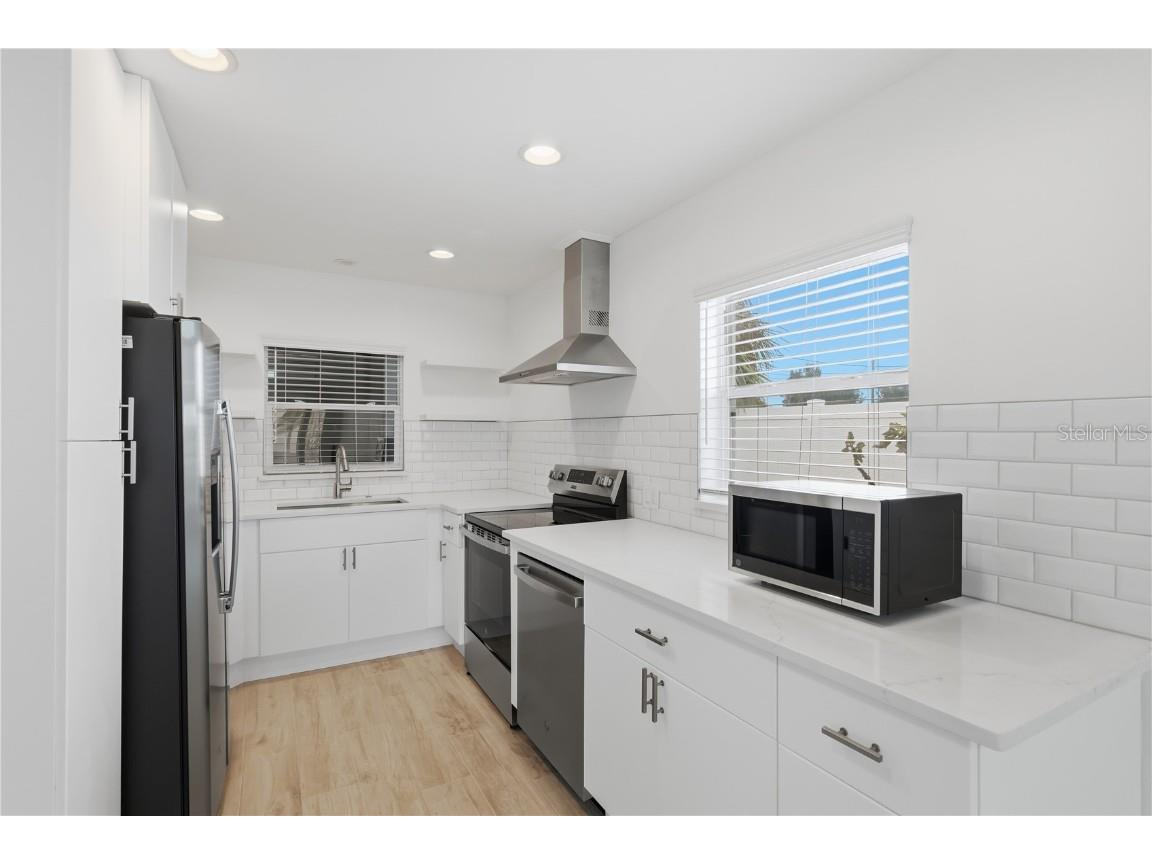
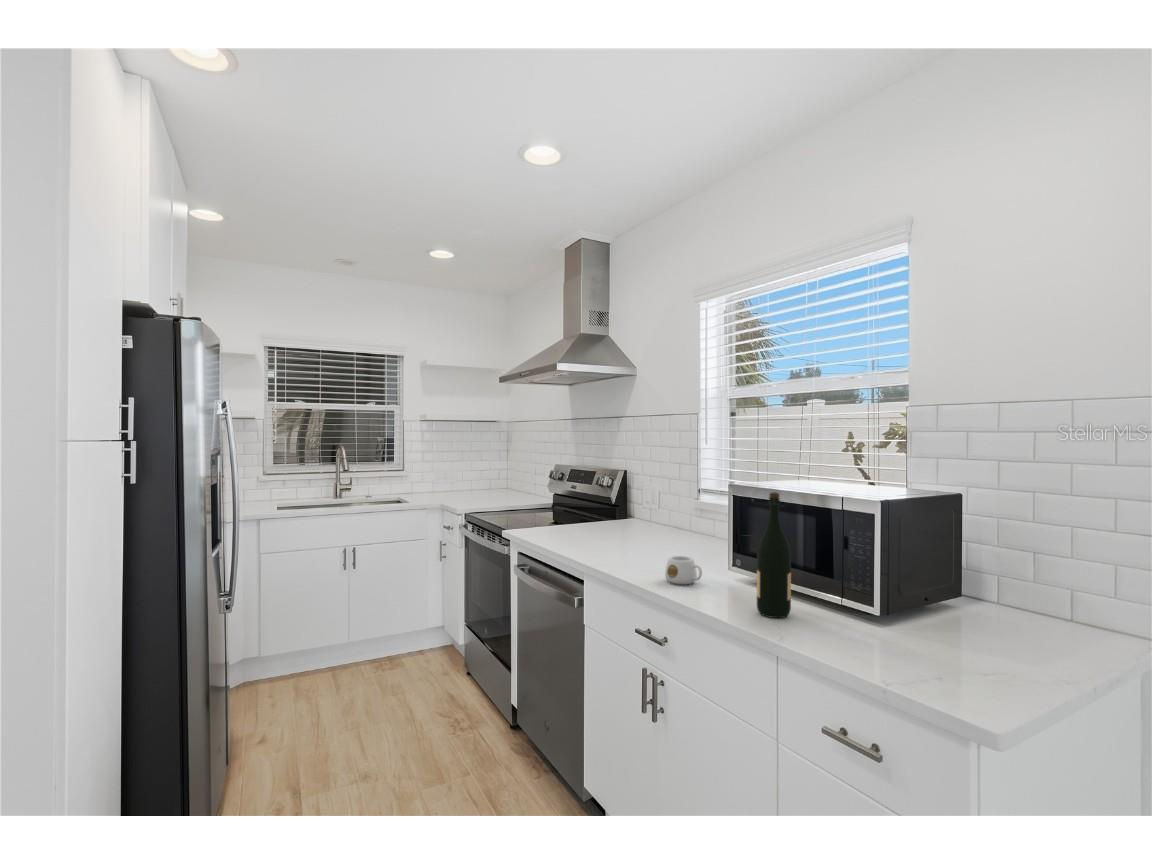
+ wine bottle [756,491,792,619]
+ mug [664,555,703,585]
